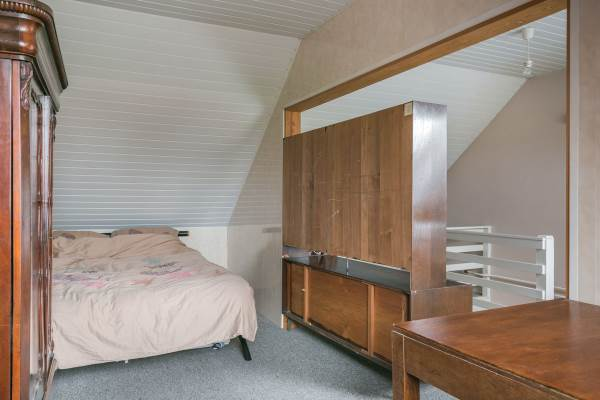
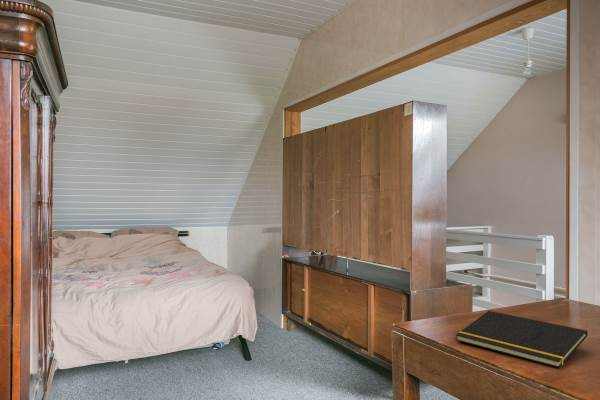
+ notepad [455,310,588,369]
